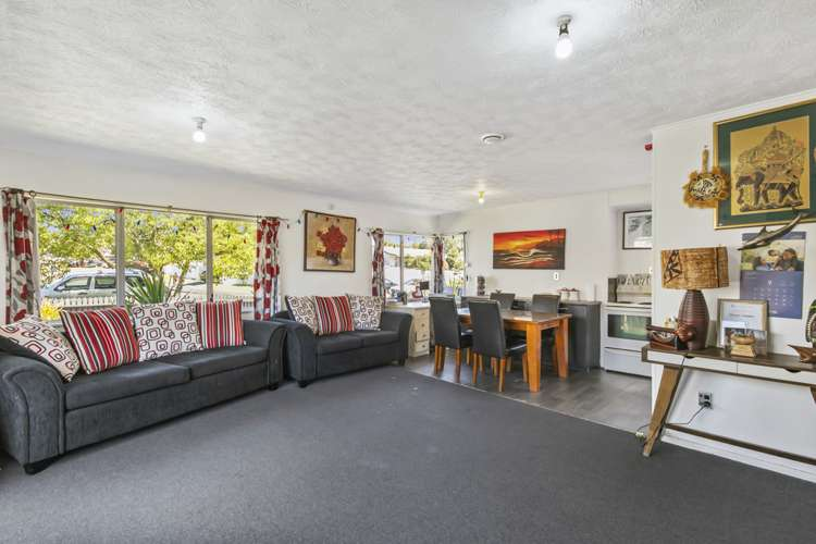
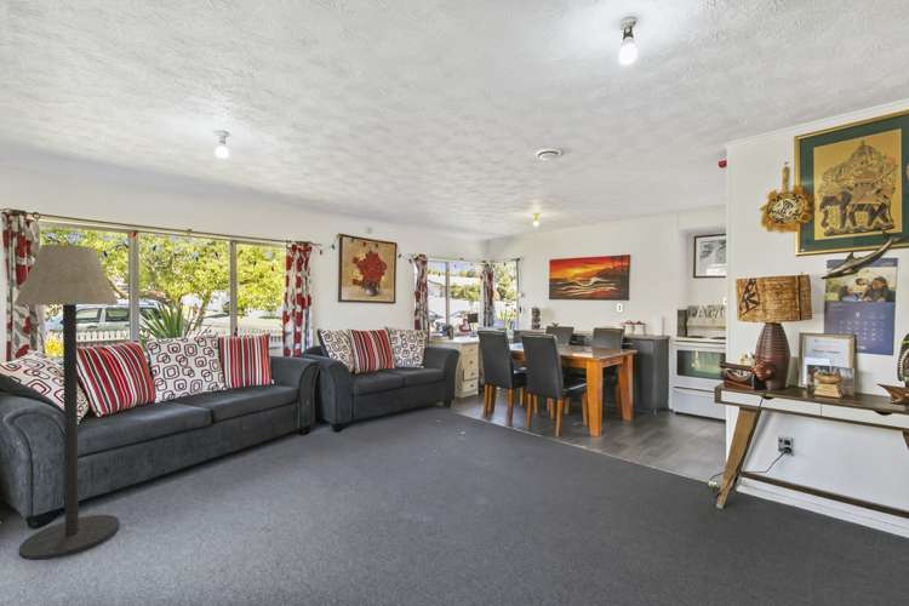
+ floor lamp [12,244,121,561]
